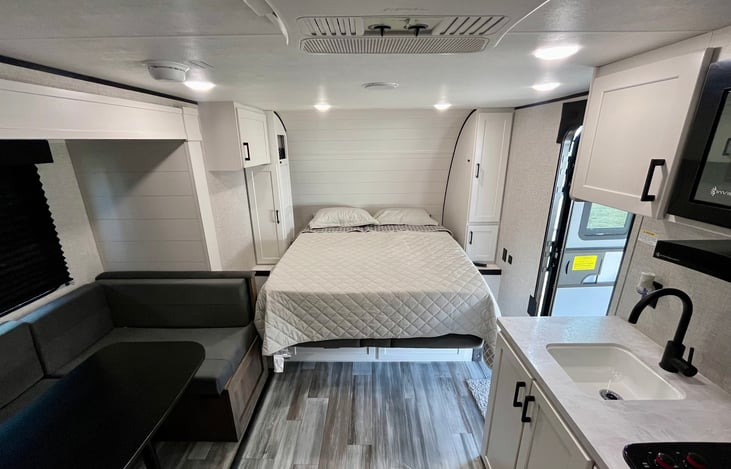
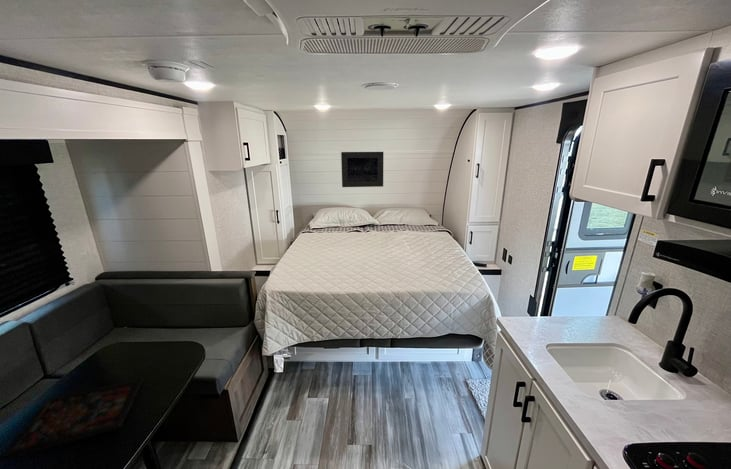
+ board game [0,376,144,462]
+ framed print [340,151,385,188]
